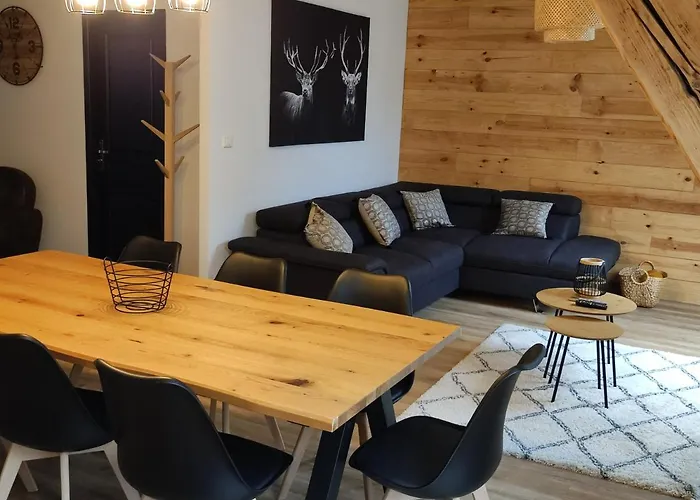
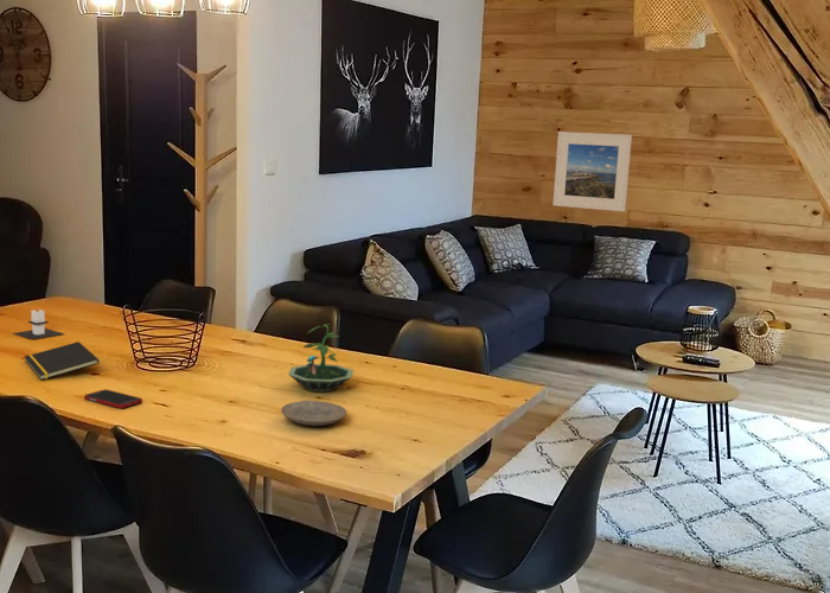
+ cell phone [83,388,143,409]
+ terrarium [287,323,355,394]
+ architectural model [13,308,65,340]
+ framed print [551,130,633,212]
+ plate [280,400,347,427]
+ notepad [23,340,101,381]
